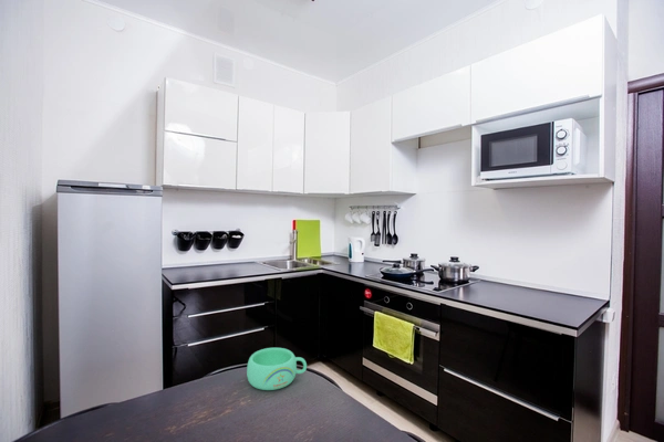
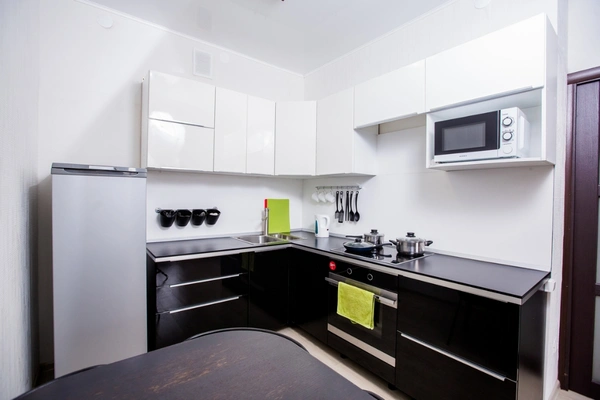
- mug [246,347,308,391]
